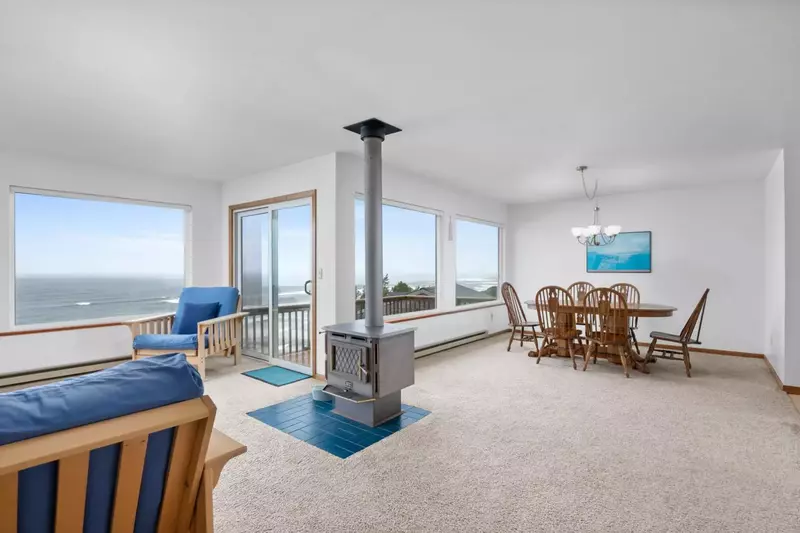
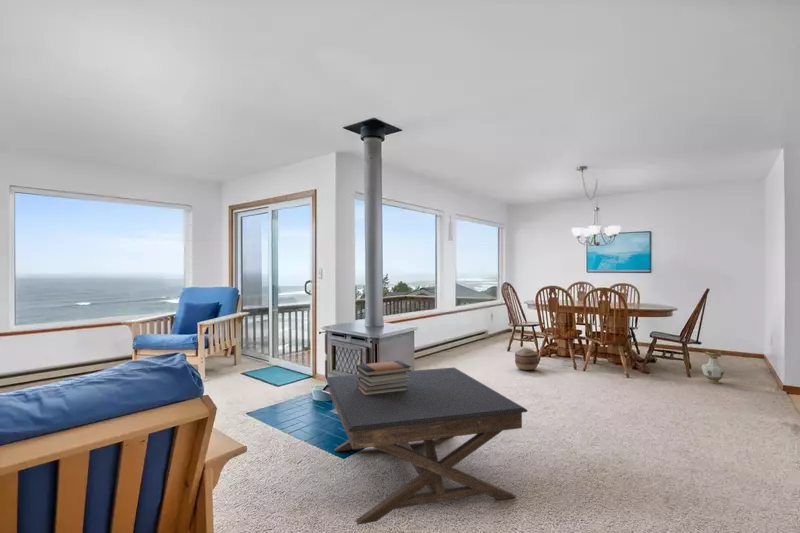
+ book stack [355,360,412,396]
+ vase [701,350,727,385]
+ coffee table [325,367,529,526]
+ basket [514,347,539,371]
